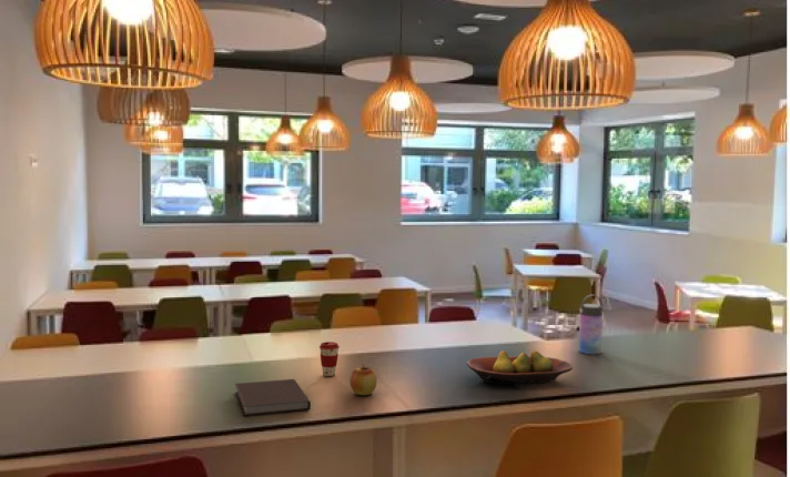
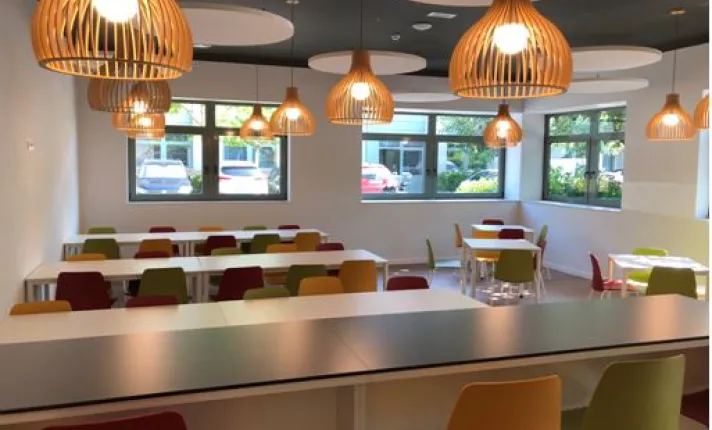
- water bottle [578,294,605,355]
- notebook [234,378,312,417]
- coffee cup [318,341,341,377]
- fruit bowl [466,349,574,385]
- apple [350,364,378,396]
